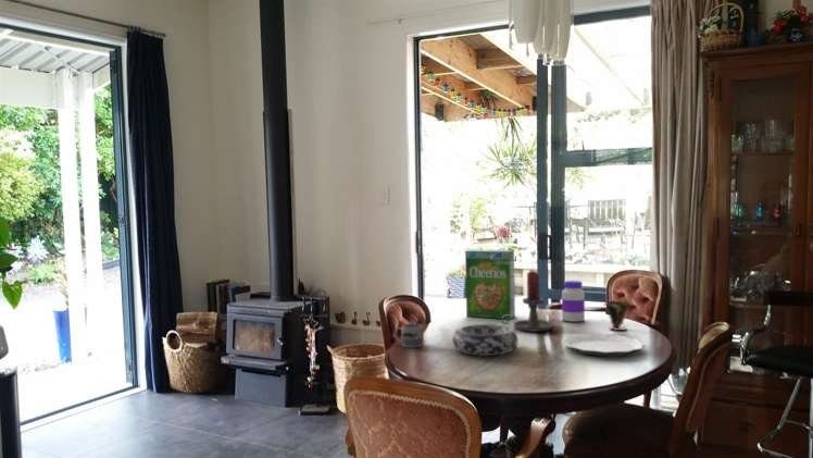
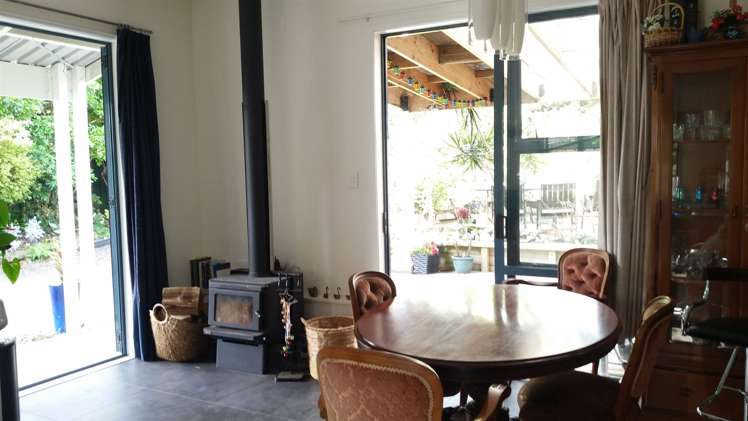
- candle holder [500,271,555,333]
- cereal box [464,249,516,320]
- decorative bowl [451,323,520,357]
- jar [561,280,586,323]
- mug [393,322,425,348]
- cup [602,299,630,332]
- plate [561,333,646,357]
